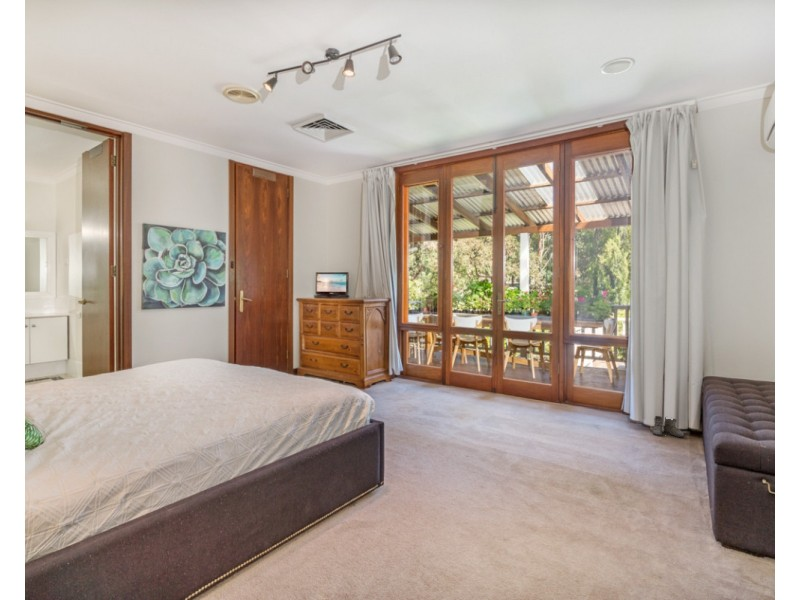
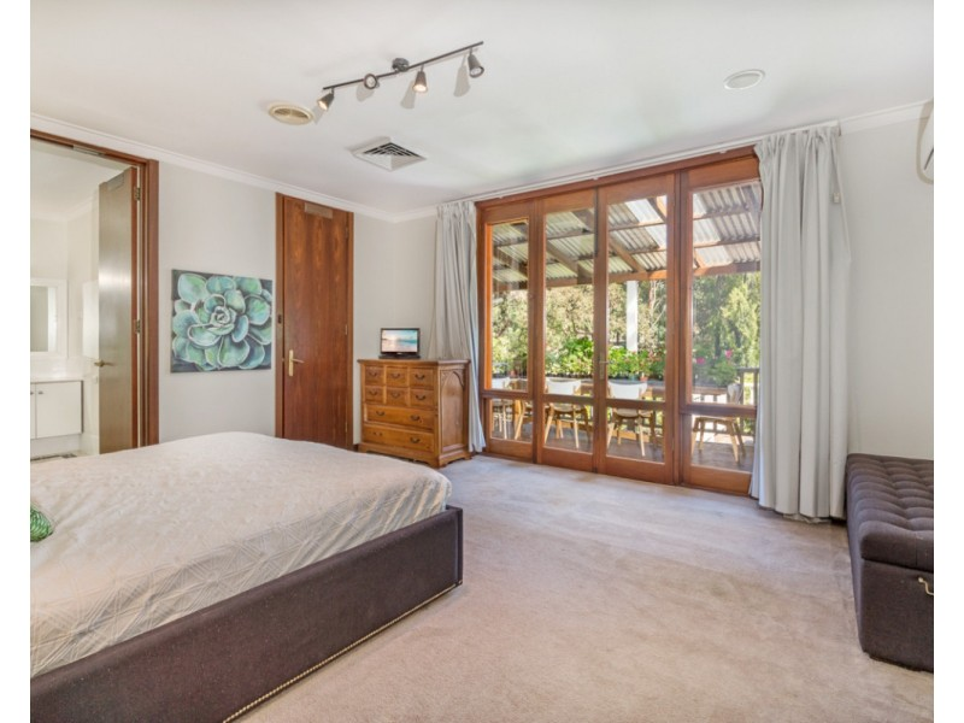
- boots [651,415,685,438]
